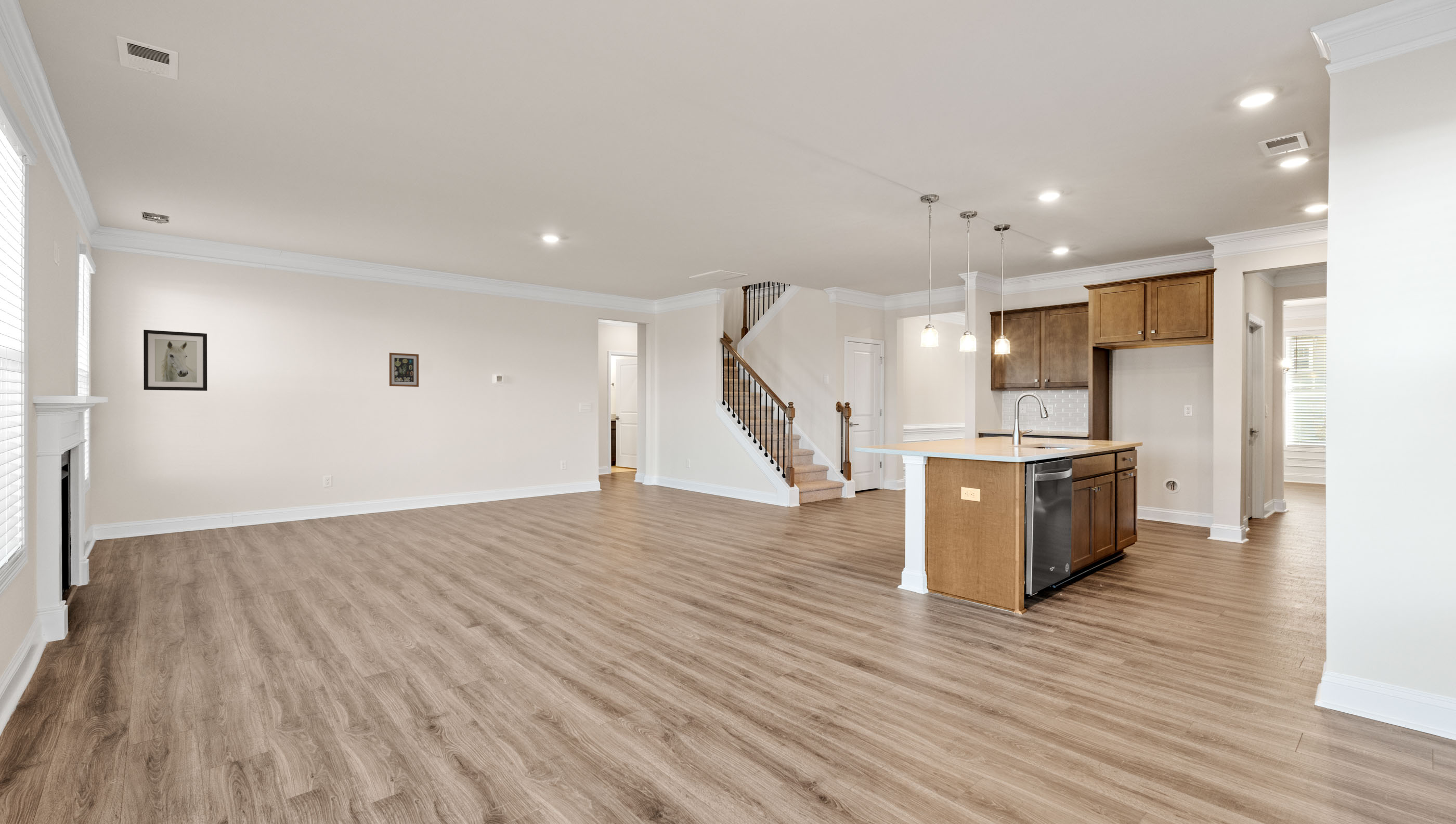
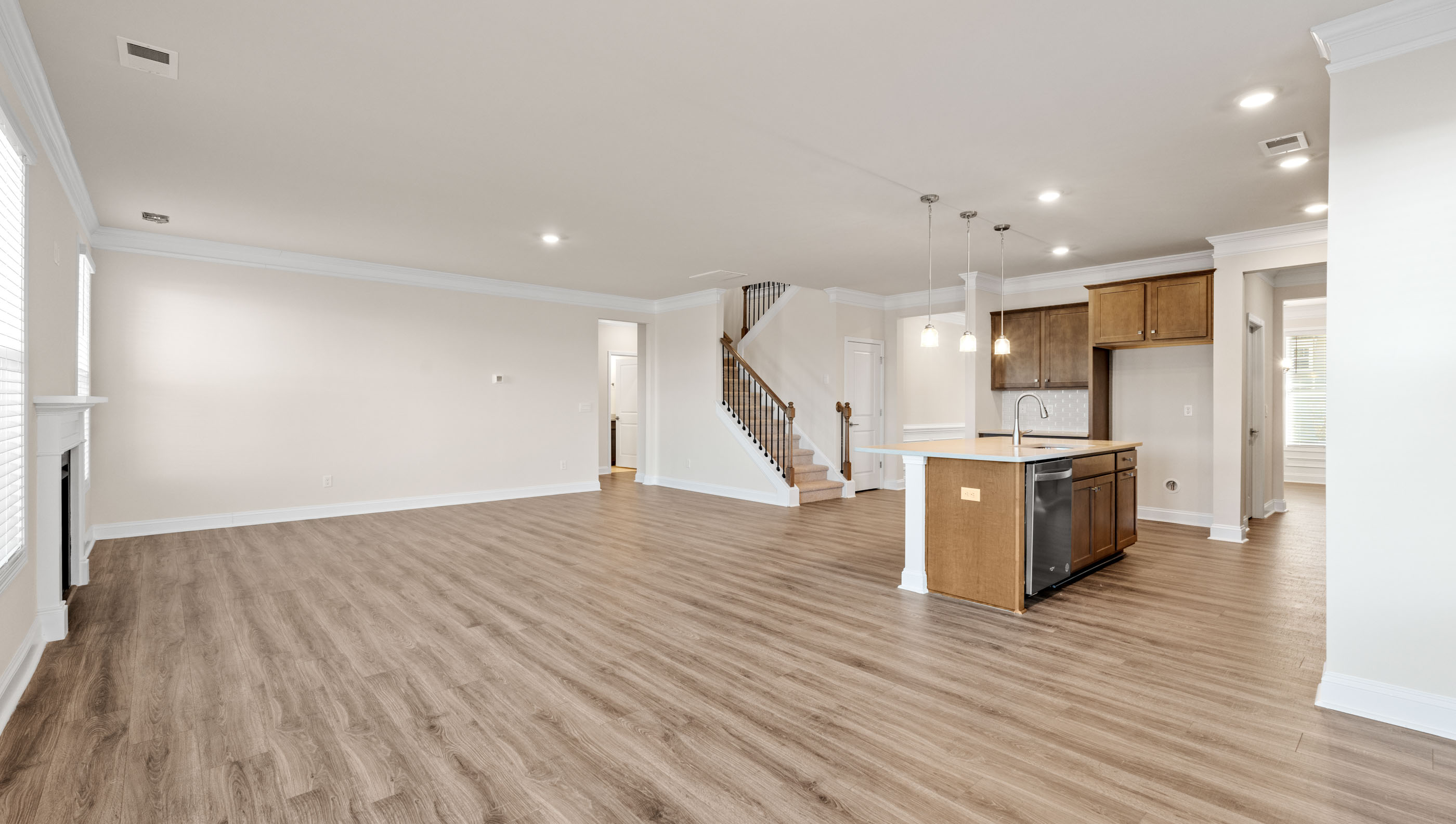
- wall art [143,329,207,391]
- wall art [389,352,419,387]
